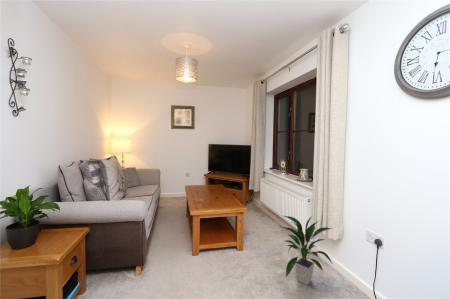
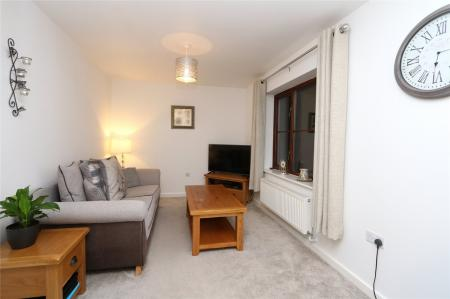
- indoor plant [281,215,334,286]
